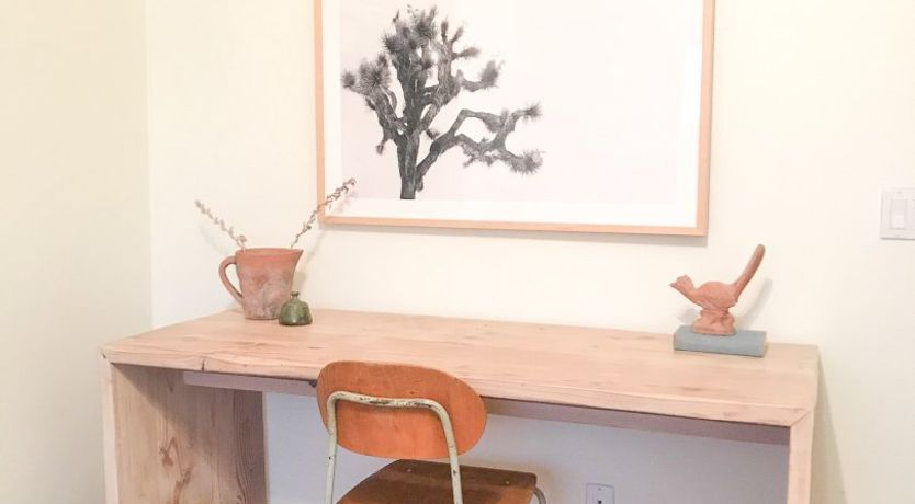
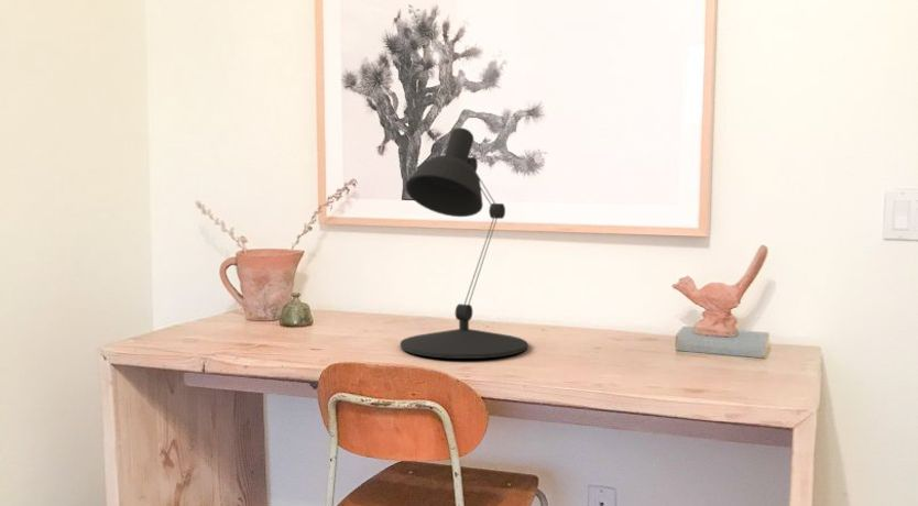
+ desk lamp [400,127,528,360]
